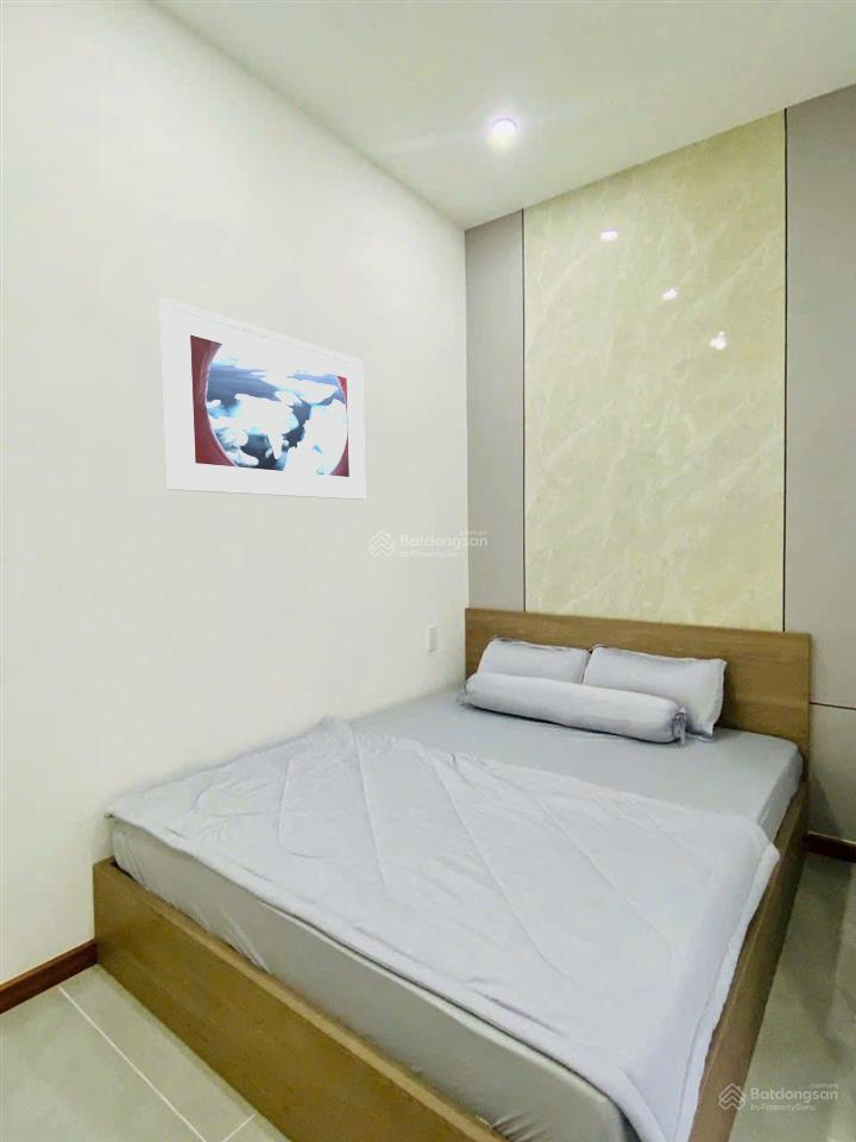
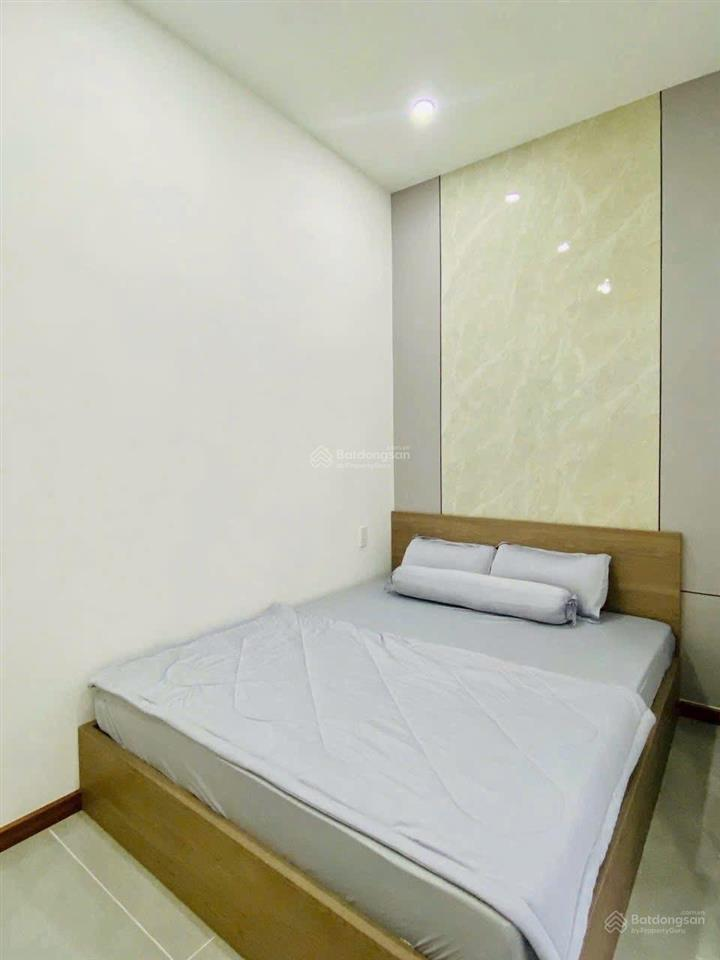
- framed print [158,296,366,501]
